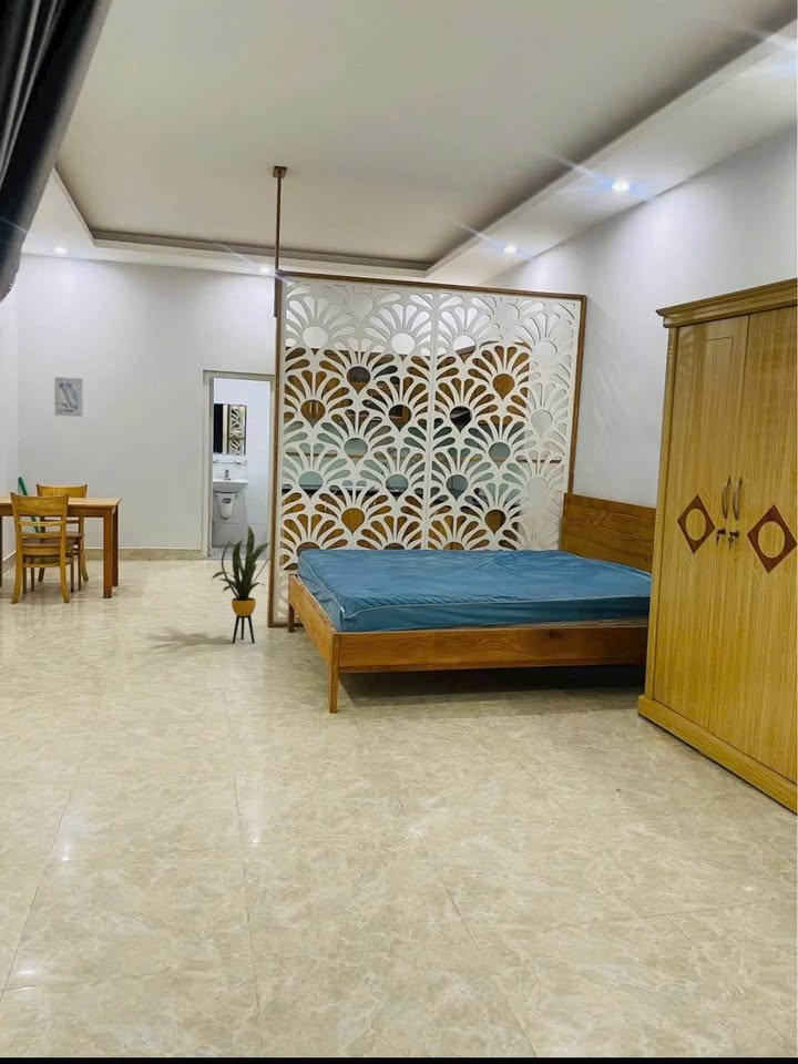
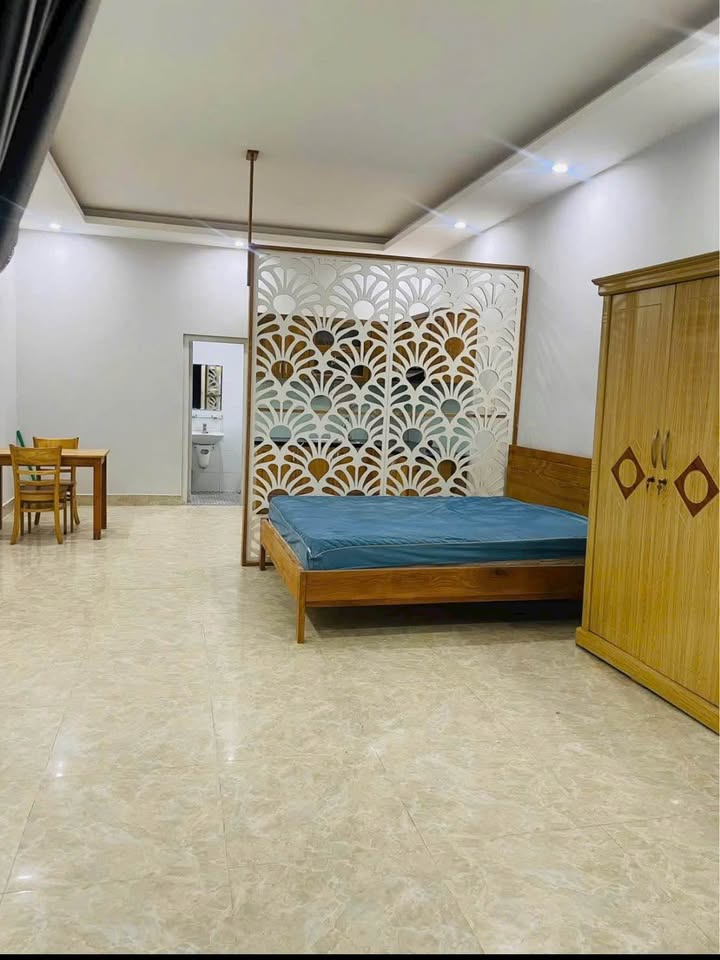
- wall art [53,376,84,418]
- house plant [211,525,289,644]
